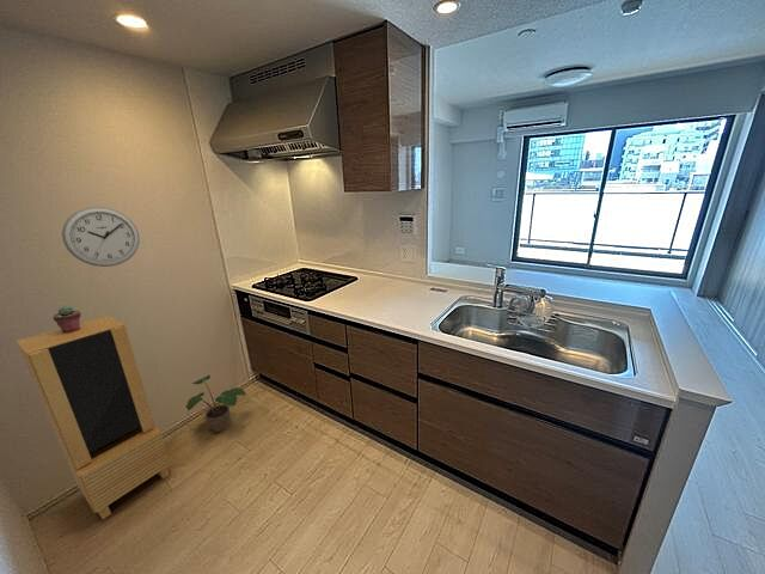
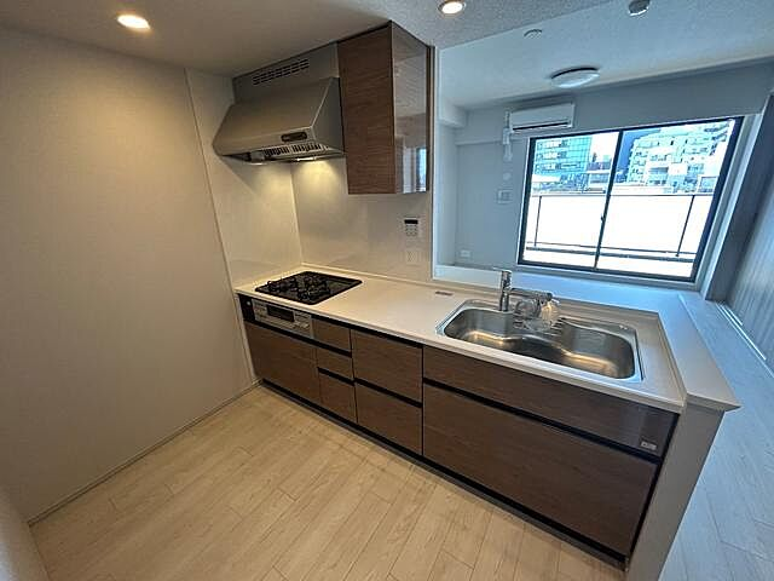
- wall clock [61,206,141,268]
- storage cabinet [16,315,171,520]
- potted plant [184,374,247,433]
- potted succulent [51,305,82,334]
